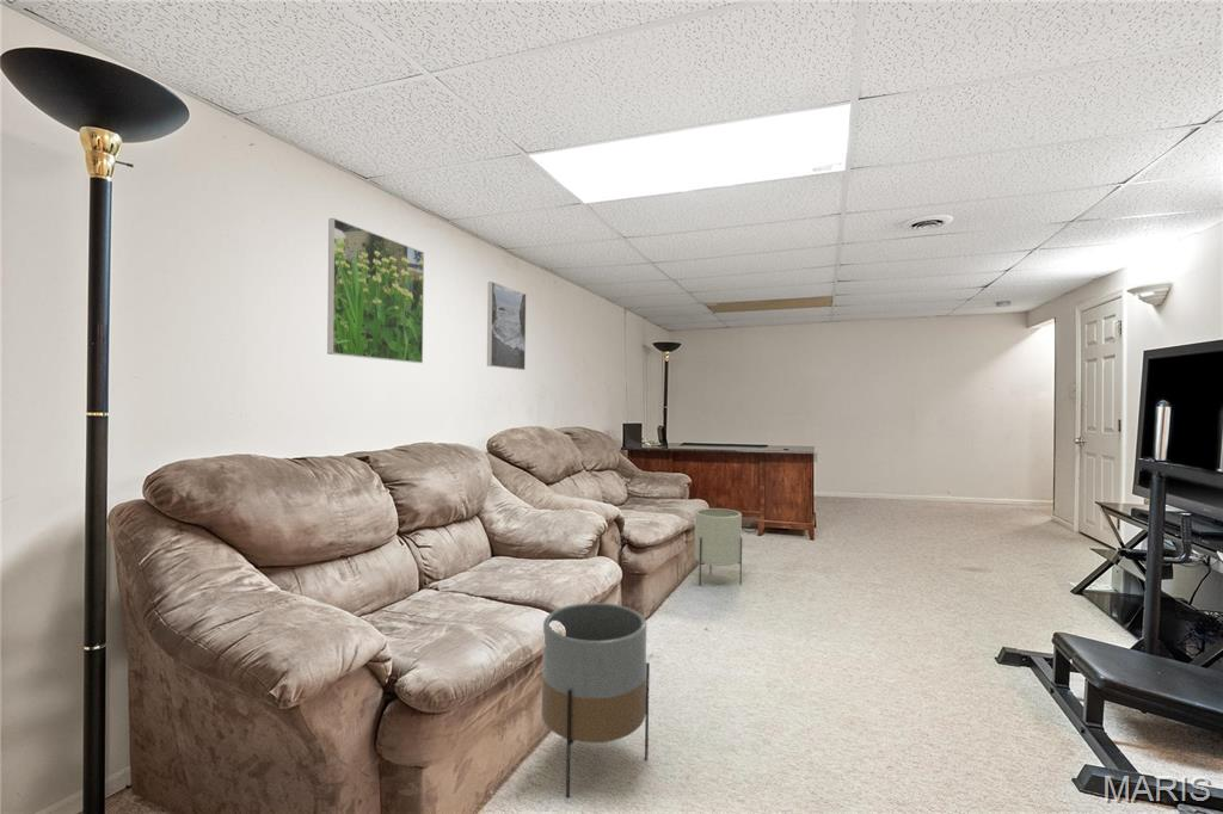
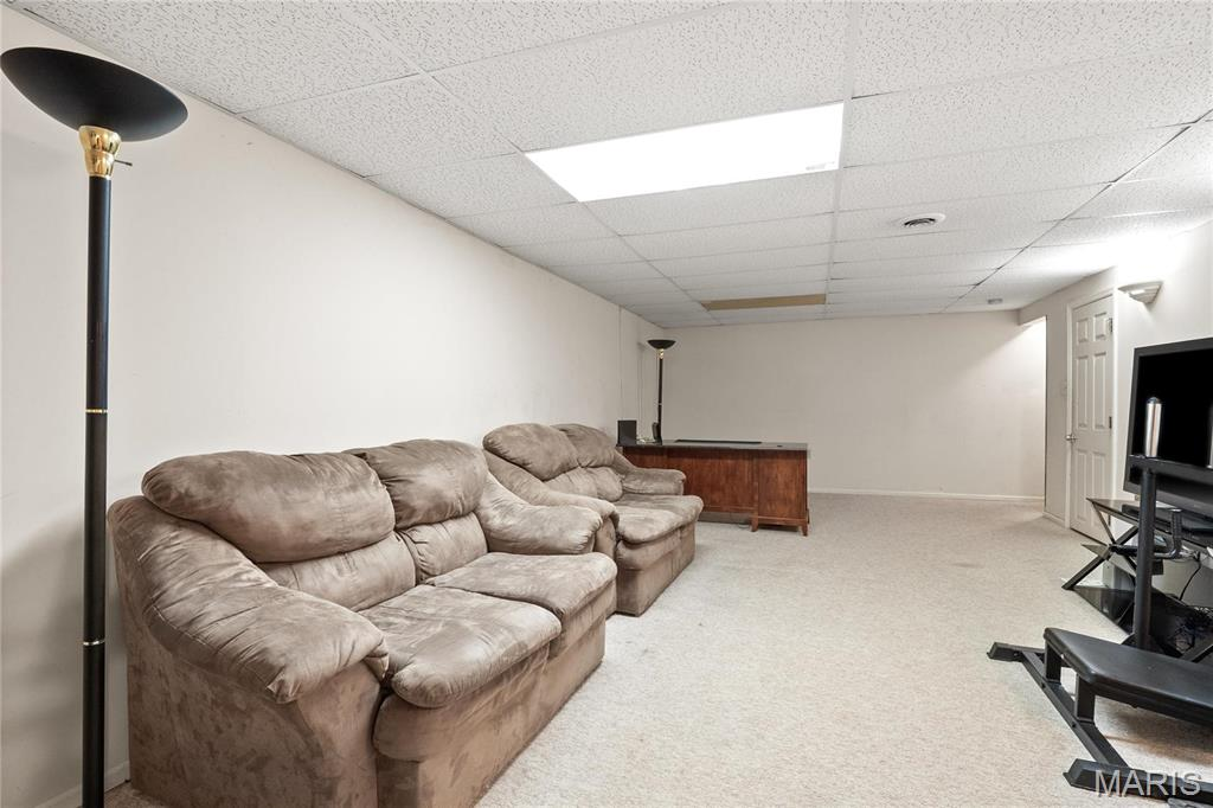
- planter [541,602,651,800]
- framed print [326,217,425,364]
- planter [693,507,743,587]
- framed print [486,280,527,371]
